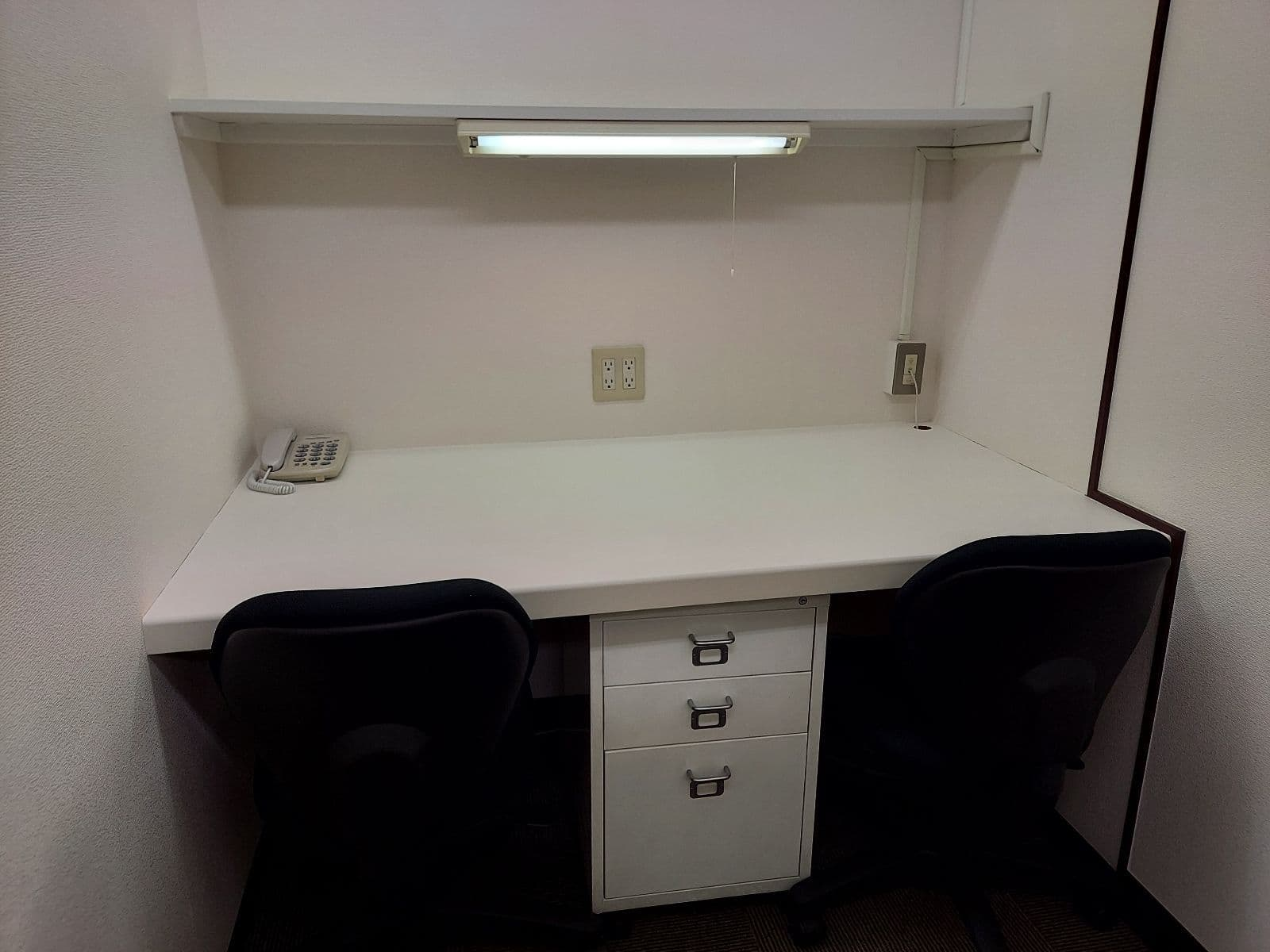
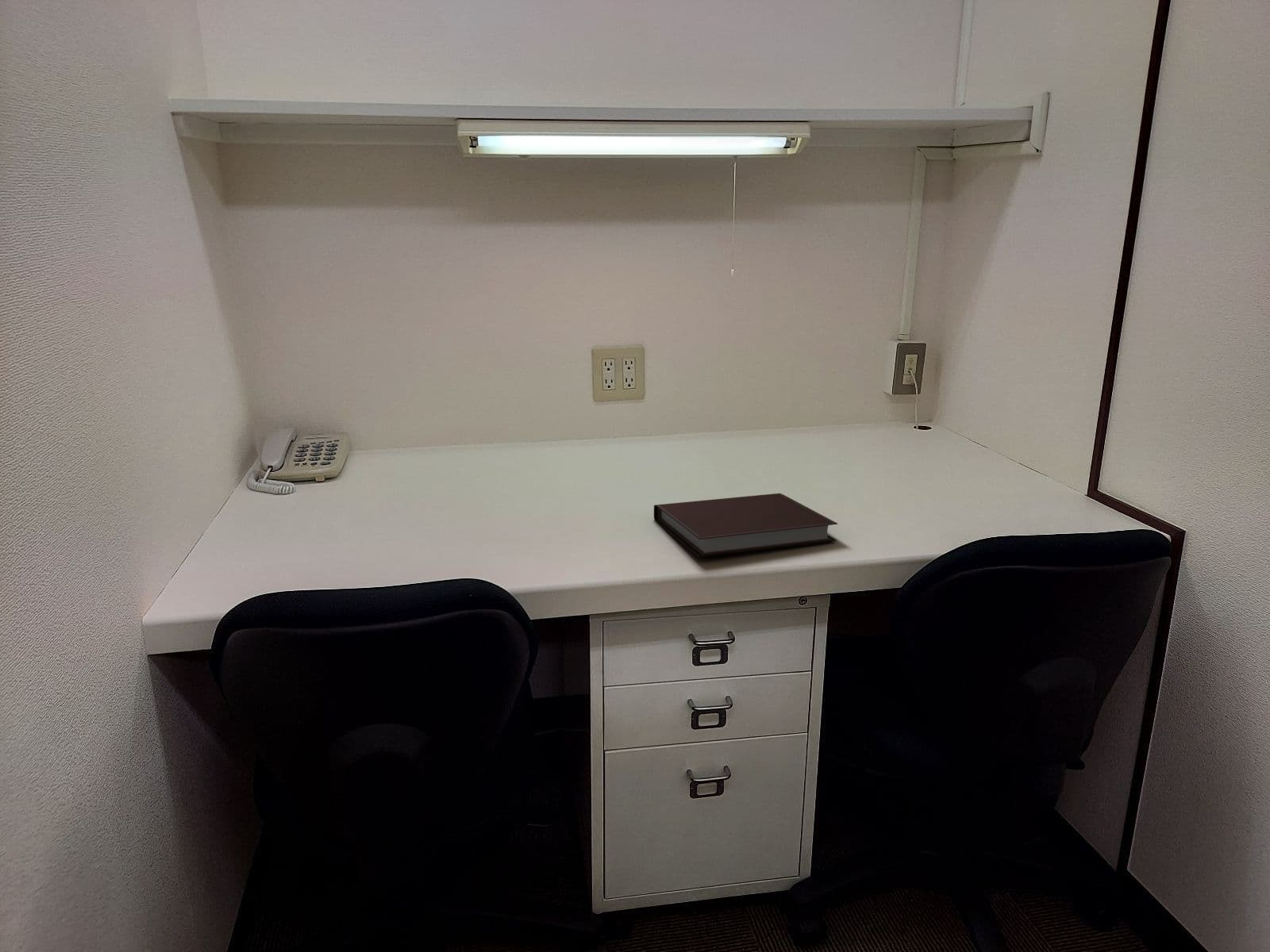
+ notebook [653,493,838,558]
